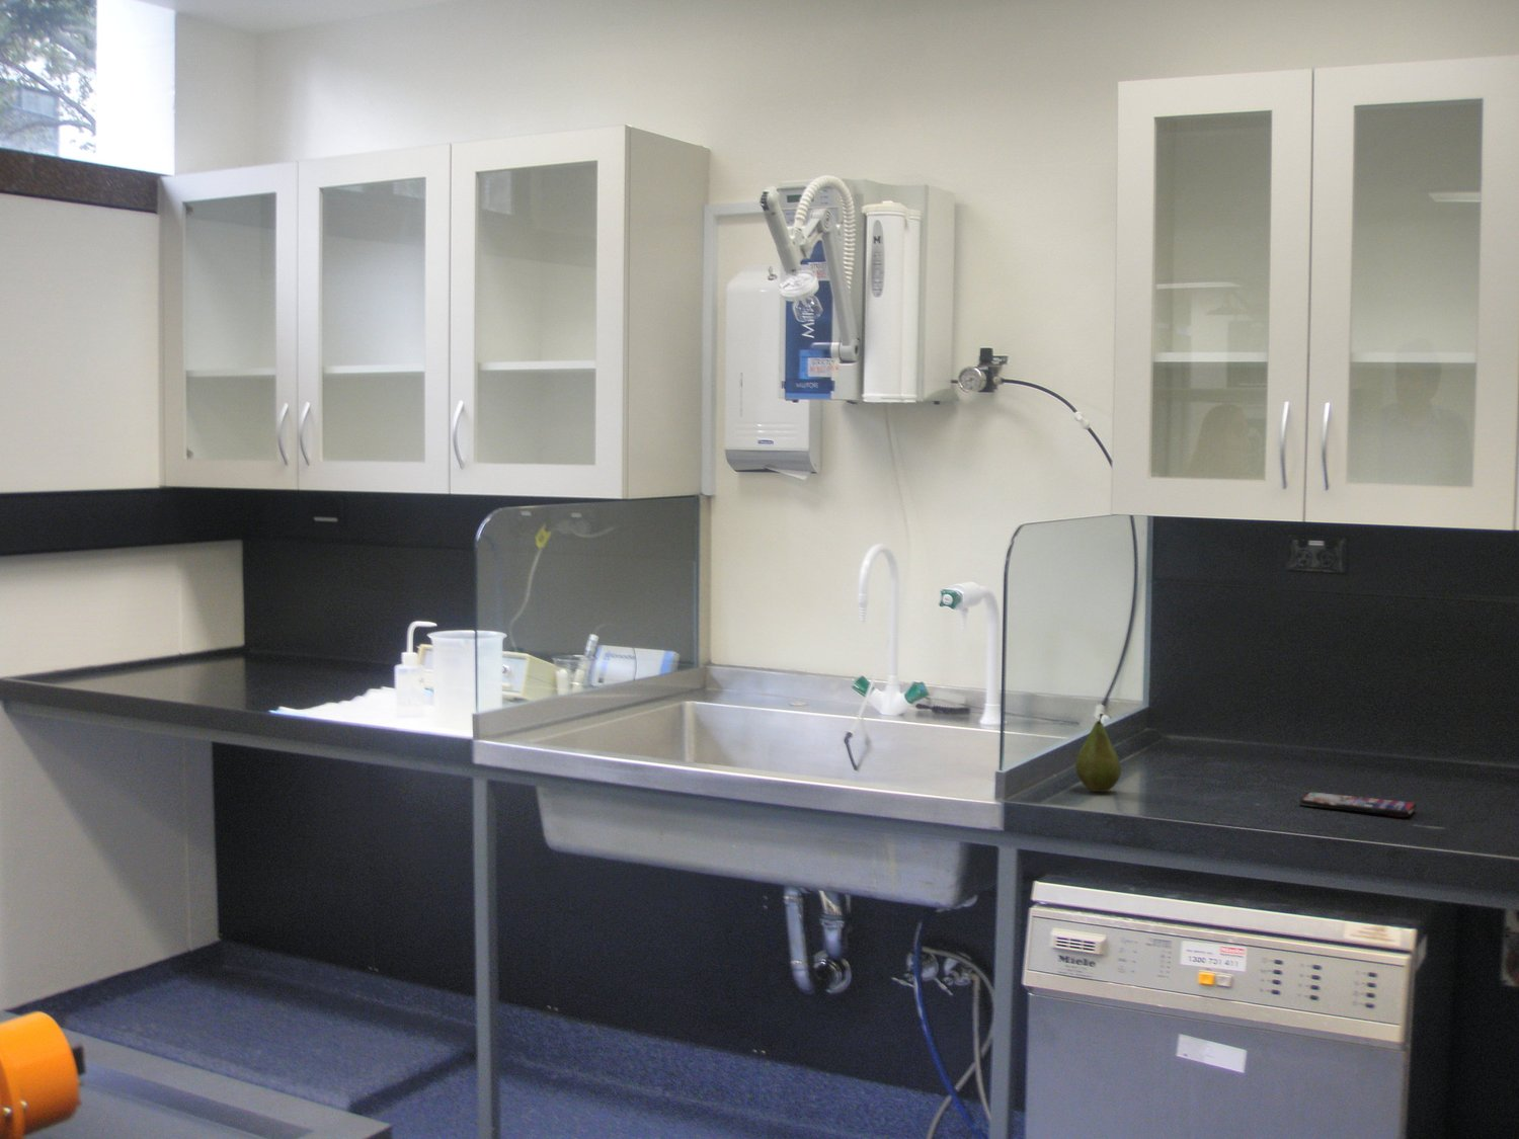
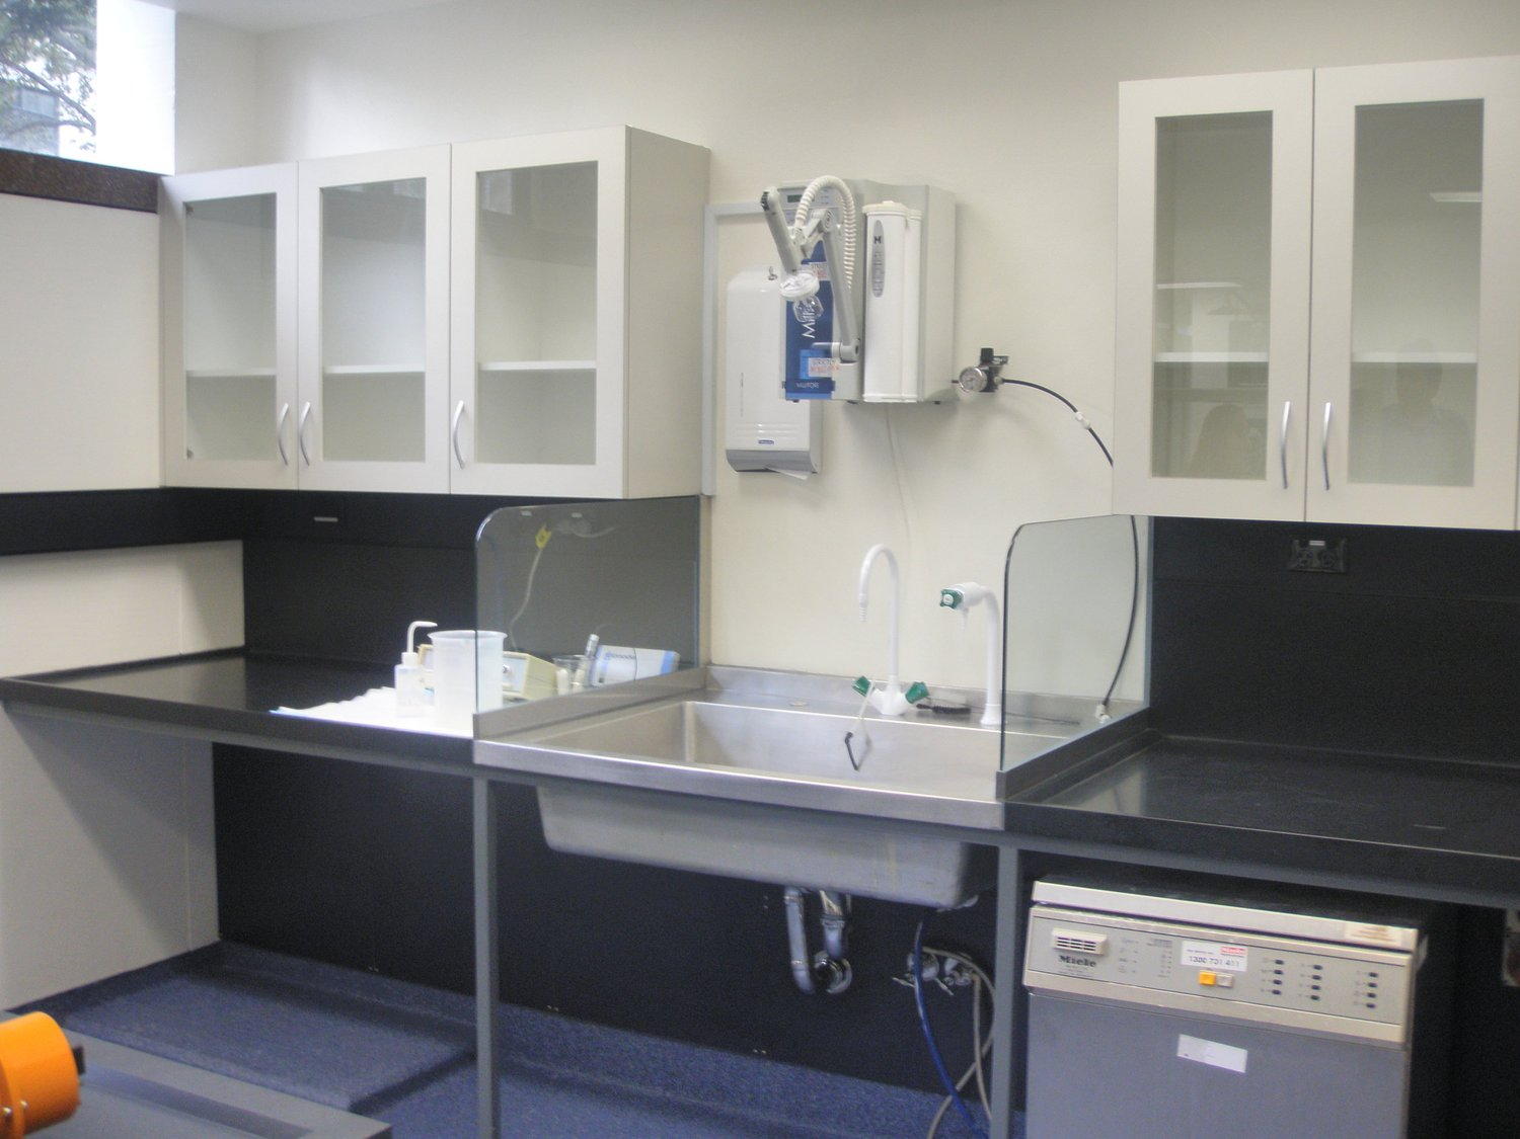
- smartphone [1298,792,1417,818]
- fruit [1074,713,1122,793]
